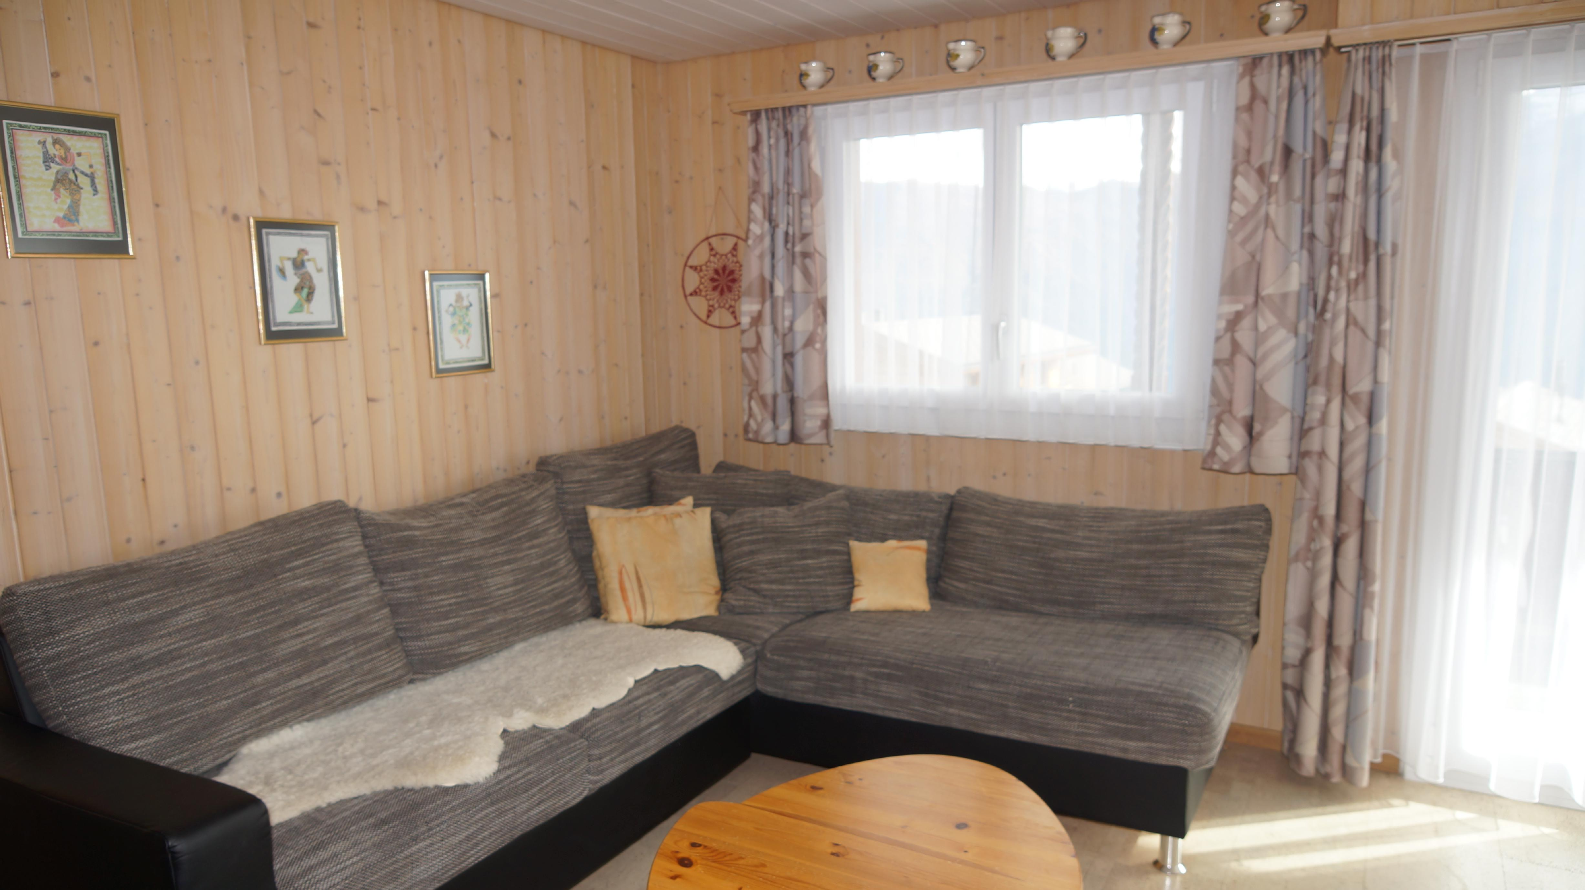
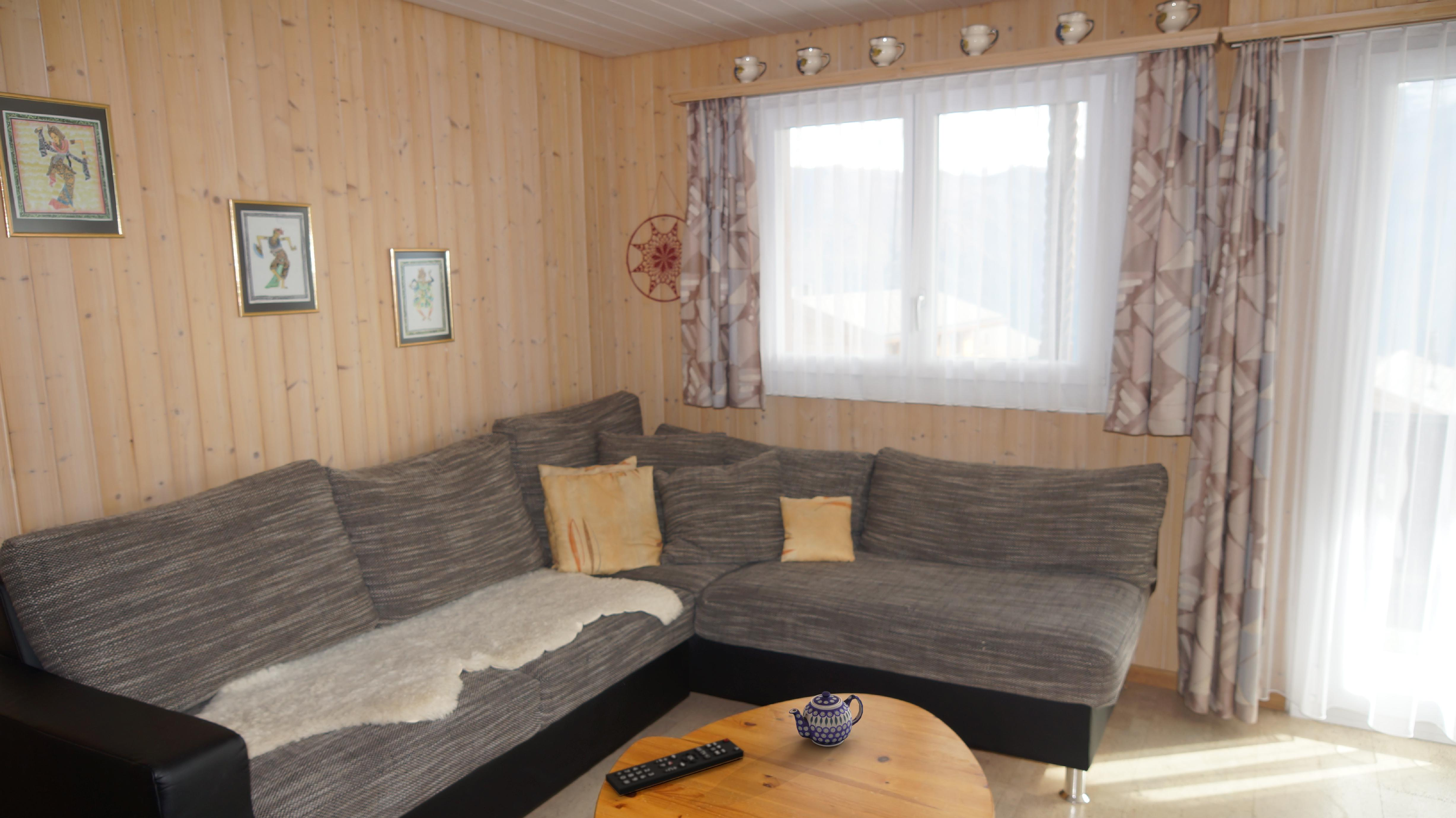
+ remote control [605,738,744,797]
+ teapot [788,691,863,747]
